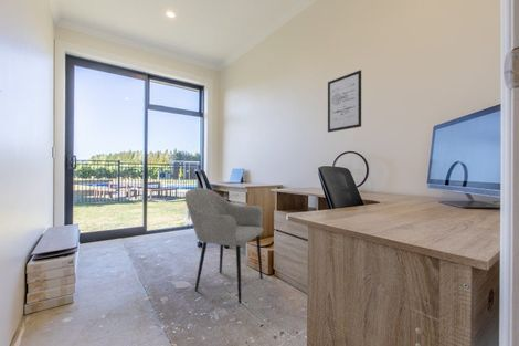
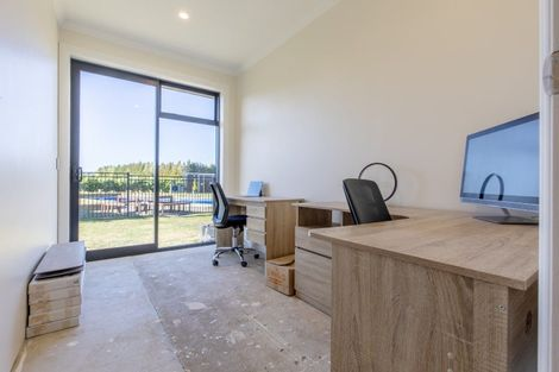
- wall art [327,69,362,134]
- armchair [183,187,264,304]
